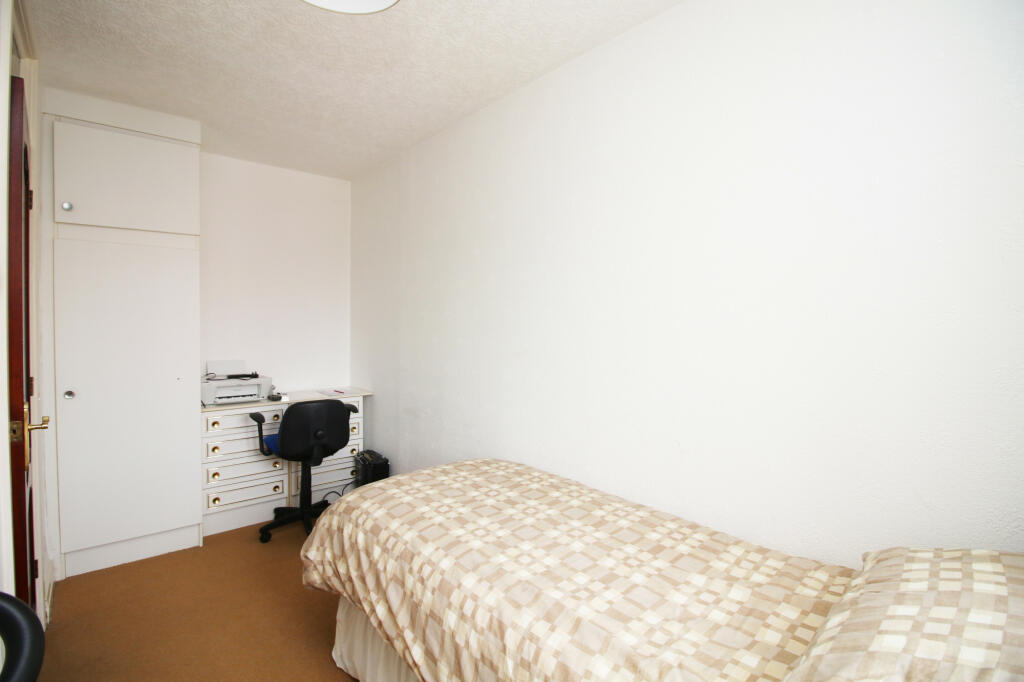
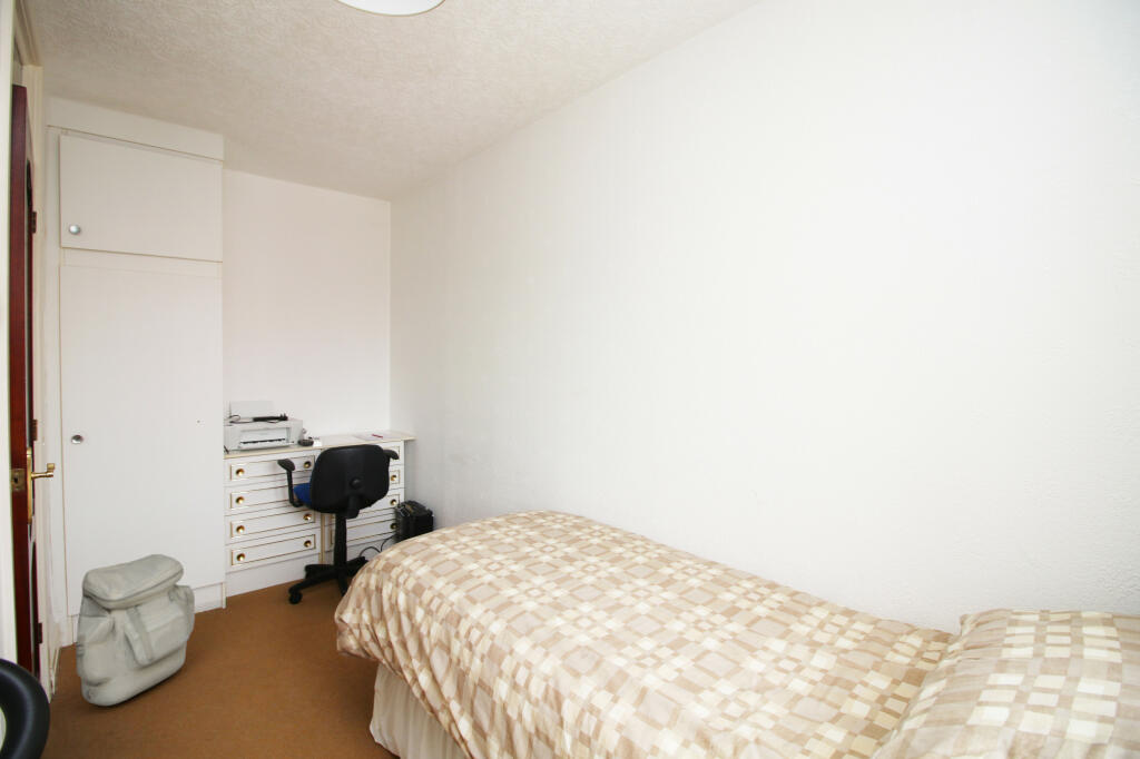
+ backpack [75,553,196,707]
